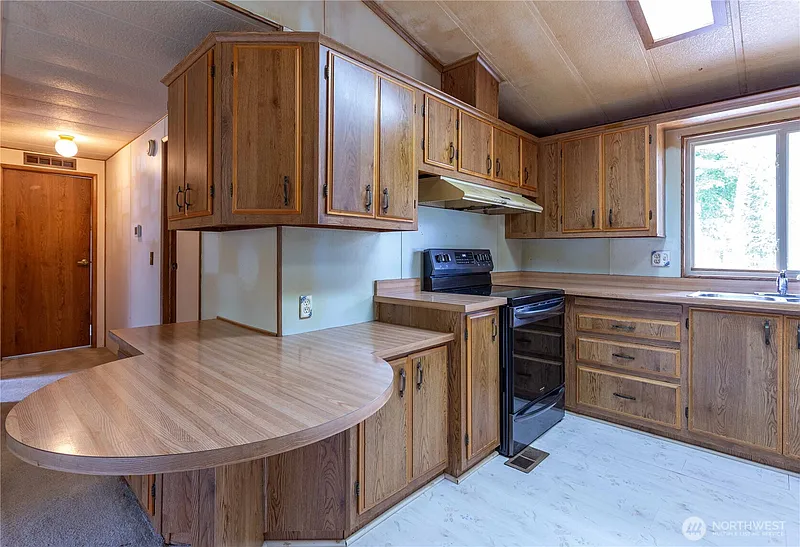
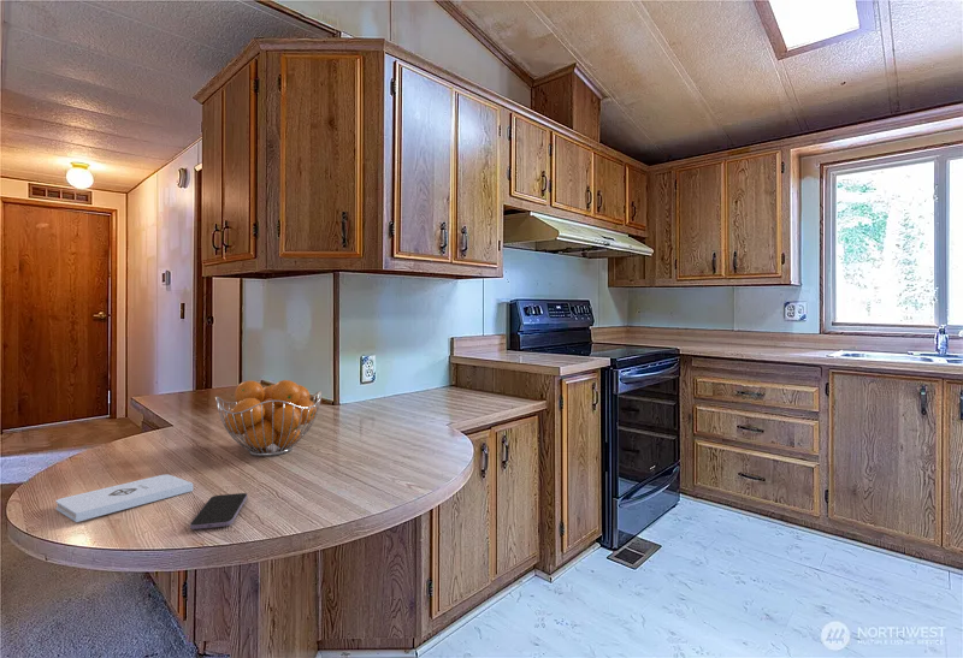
+ fruit basket [214,379,324,457]
+ smartphone [189,492,248,530]
+ notepad [54,474,194,523]
